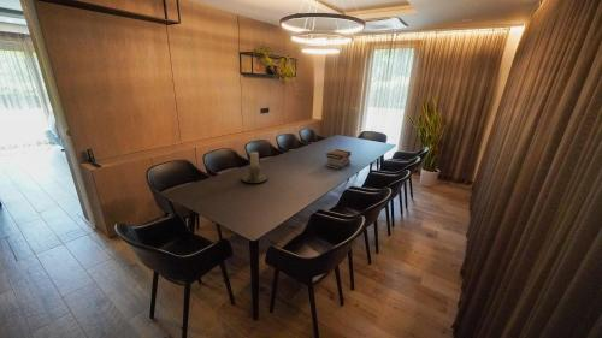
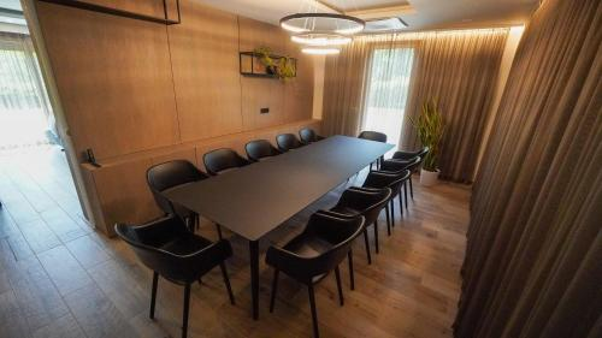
- candle holder [240,150,268,184]
- book stack [325,148,353,171]
